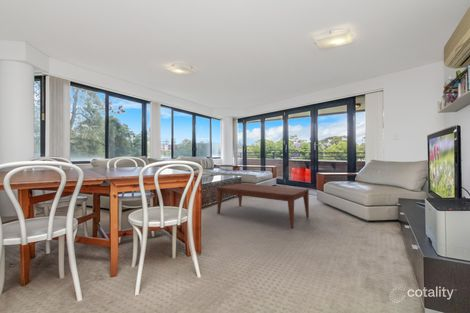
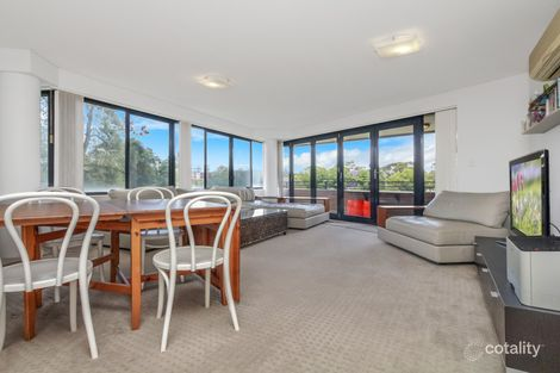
- coffee table [216,182,310,229]
